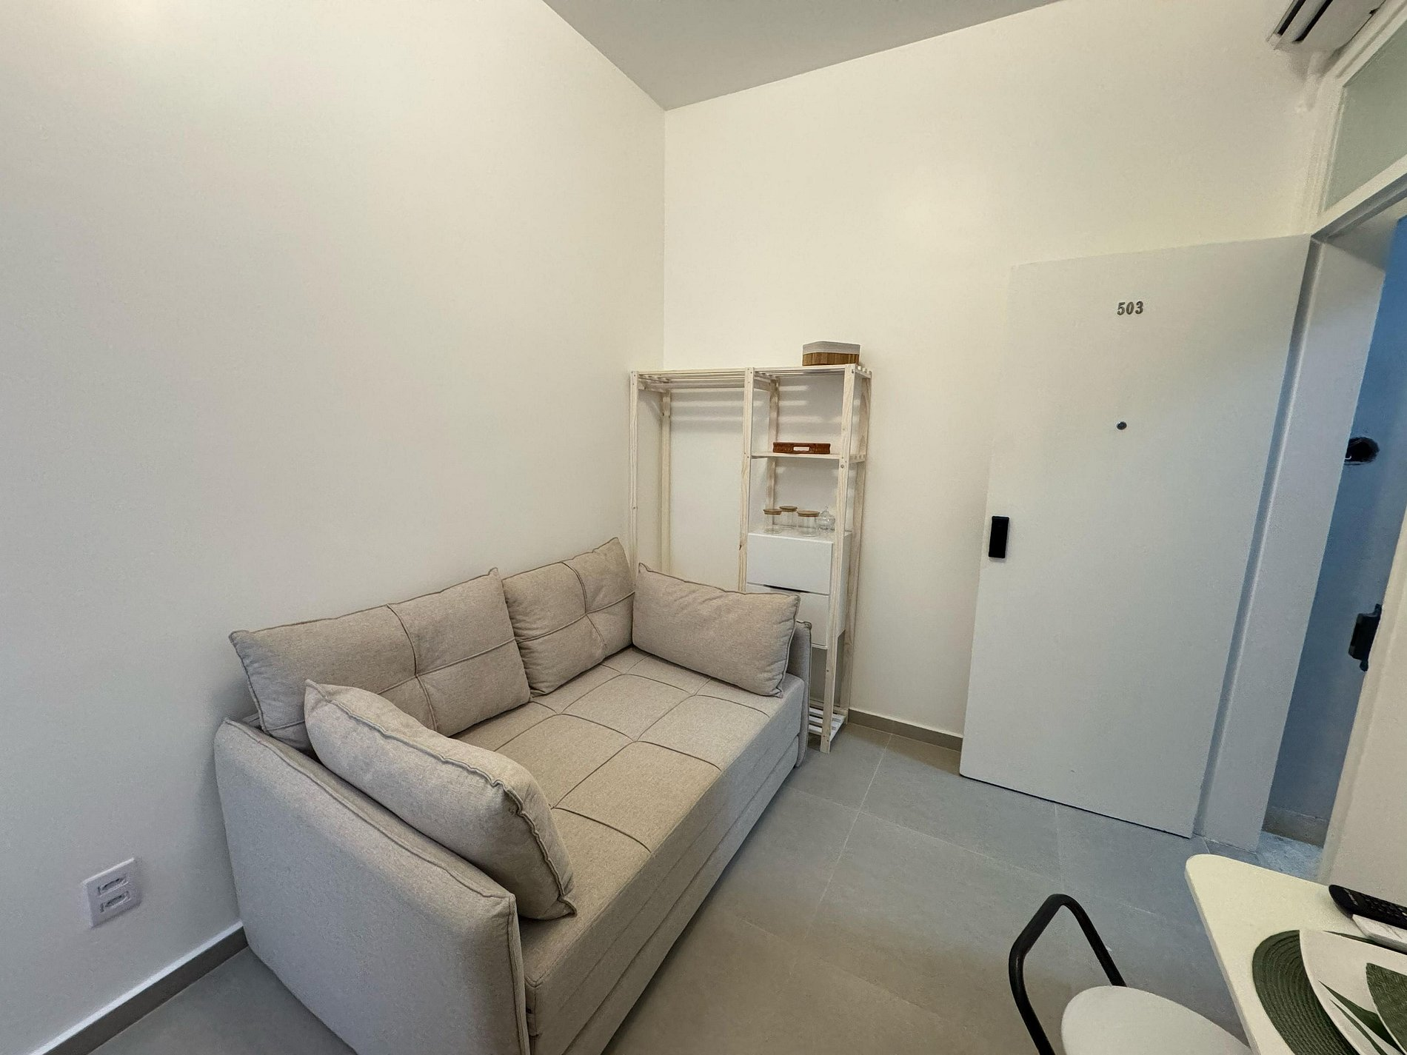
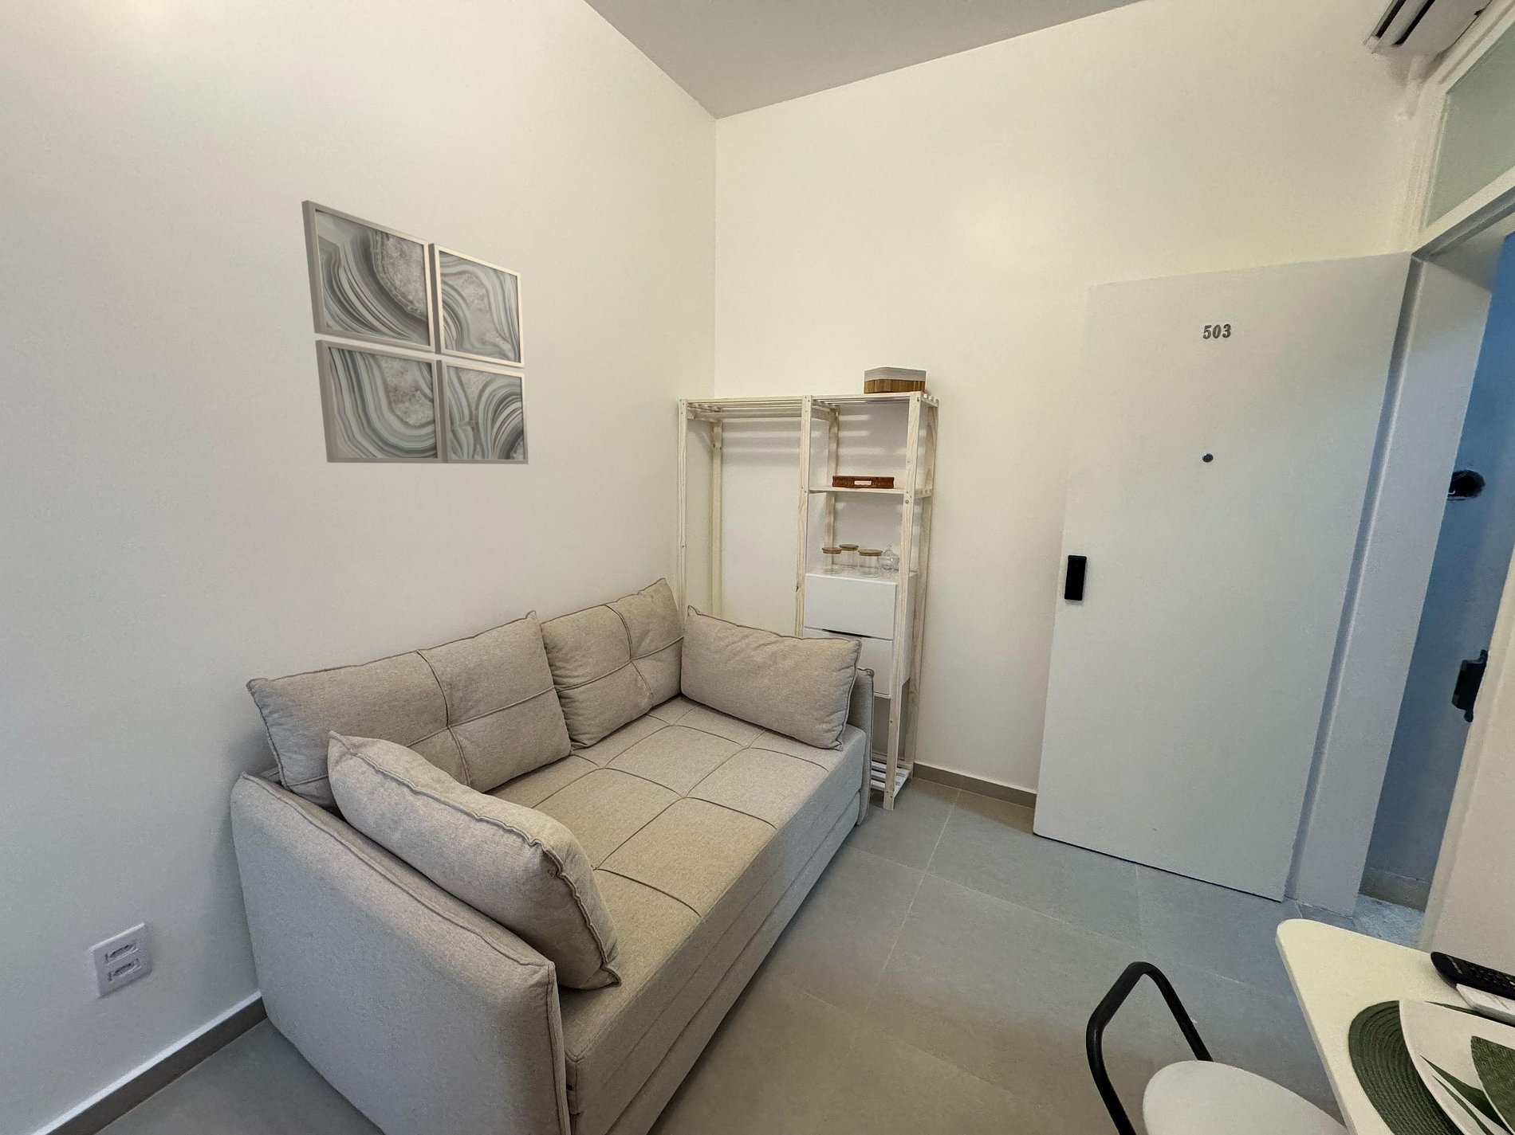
+ wall art [301,199,530,465]
